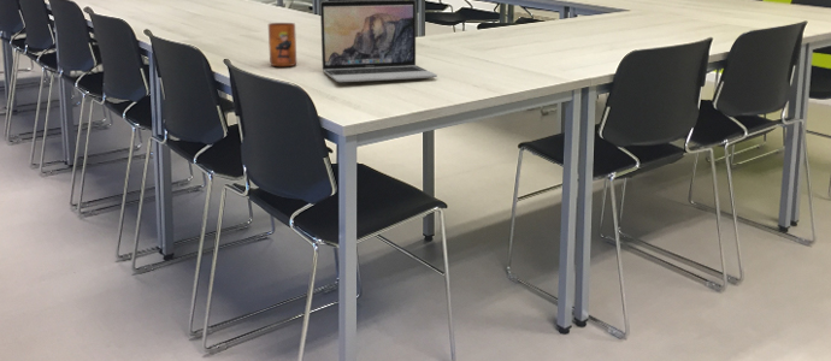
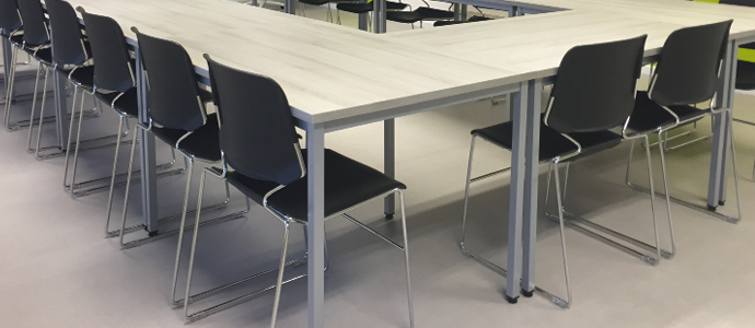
- mug [267,22,297,67]
- laptop [319,0,438,83]
